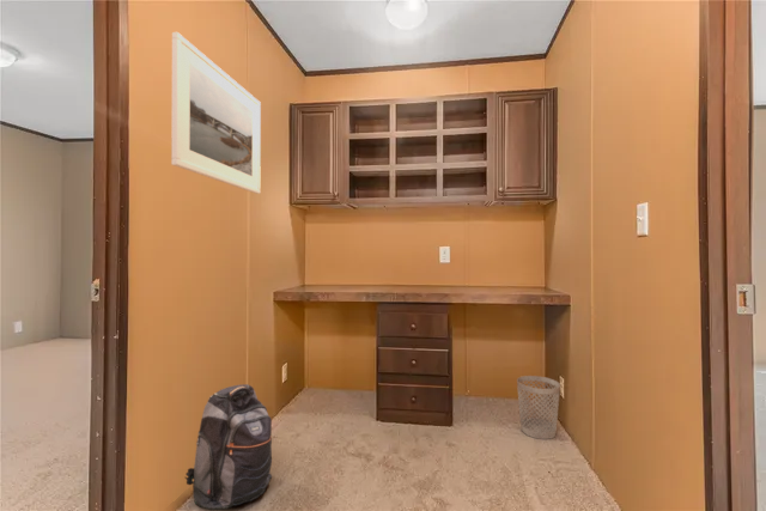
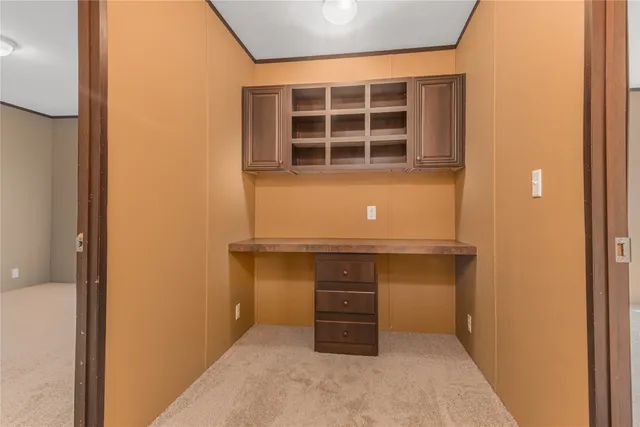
- backpack [184,383,273,511]
- wastebasket [516,375,561,440]
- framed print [170,31,262,195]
